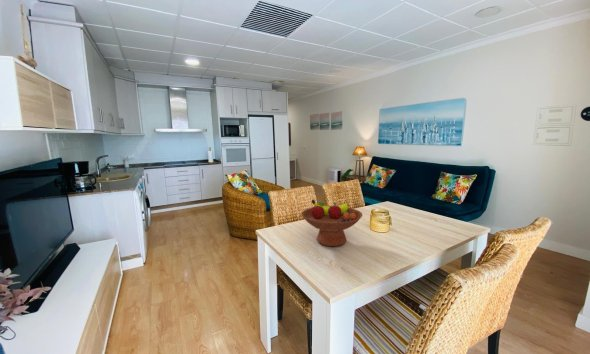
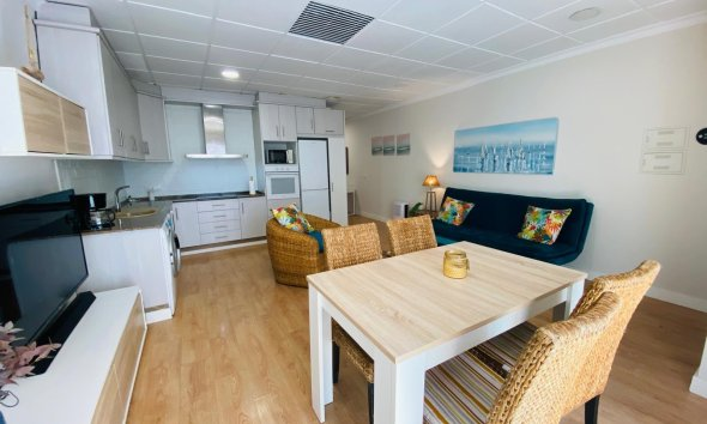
- fruit bowl [300,199,363,247]
